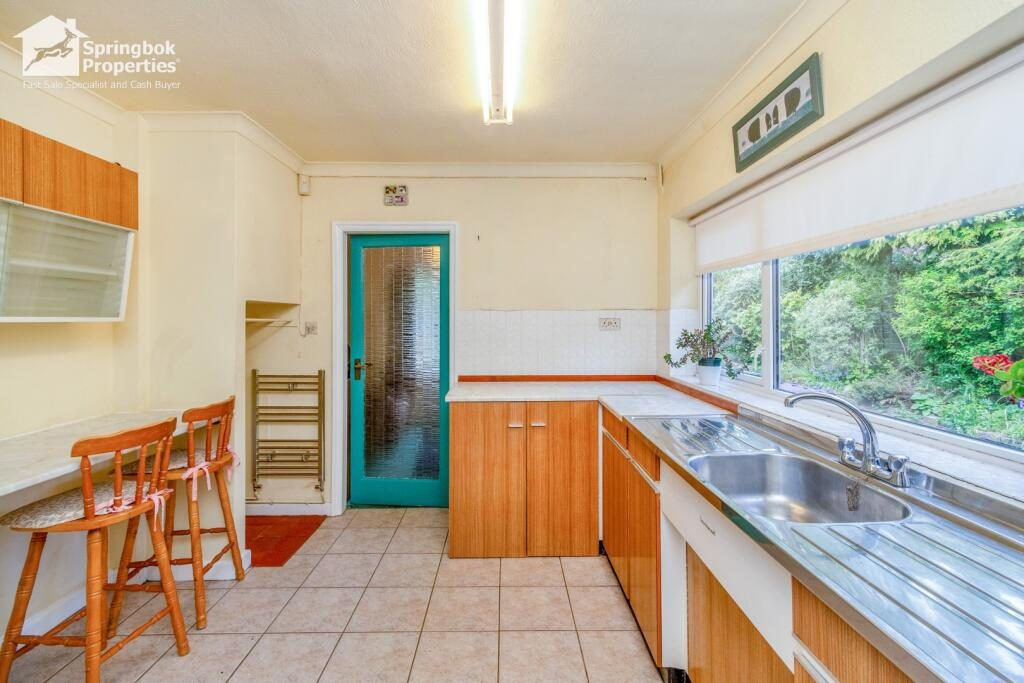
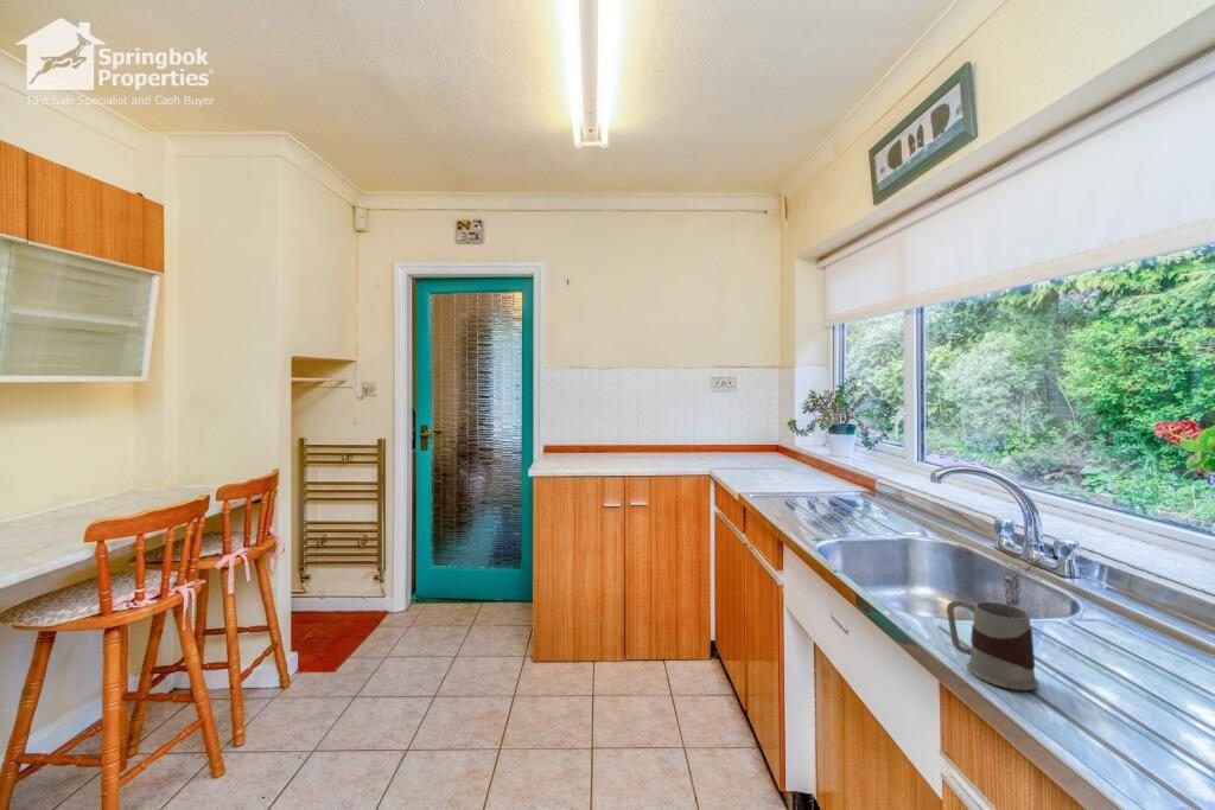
+ mug [946,599,1039,691]
